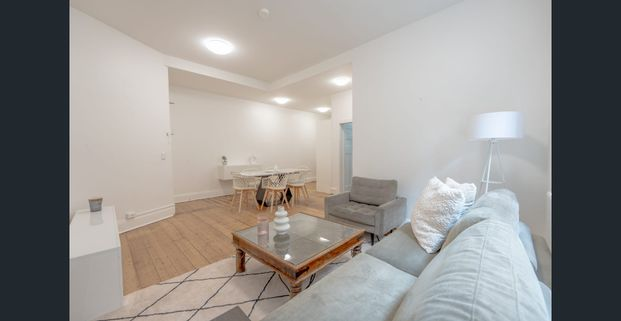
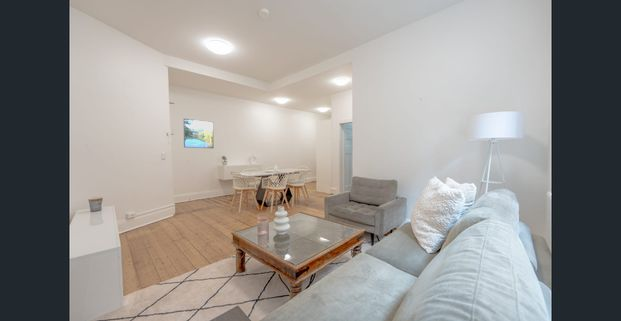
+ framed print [183,118,215,149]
